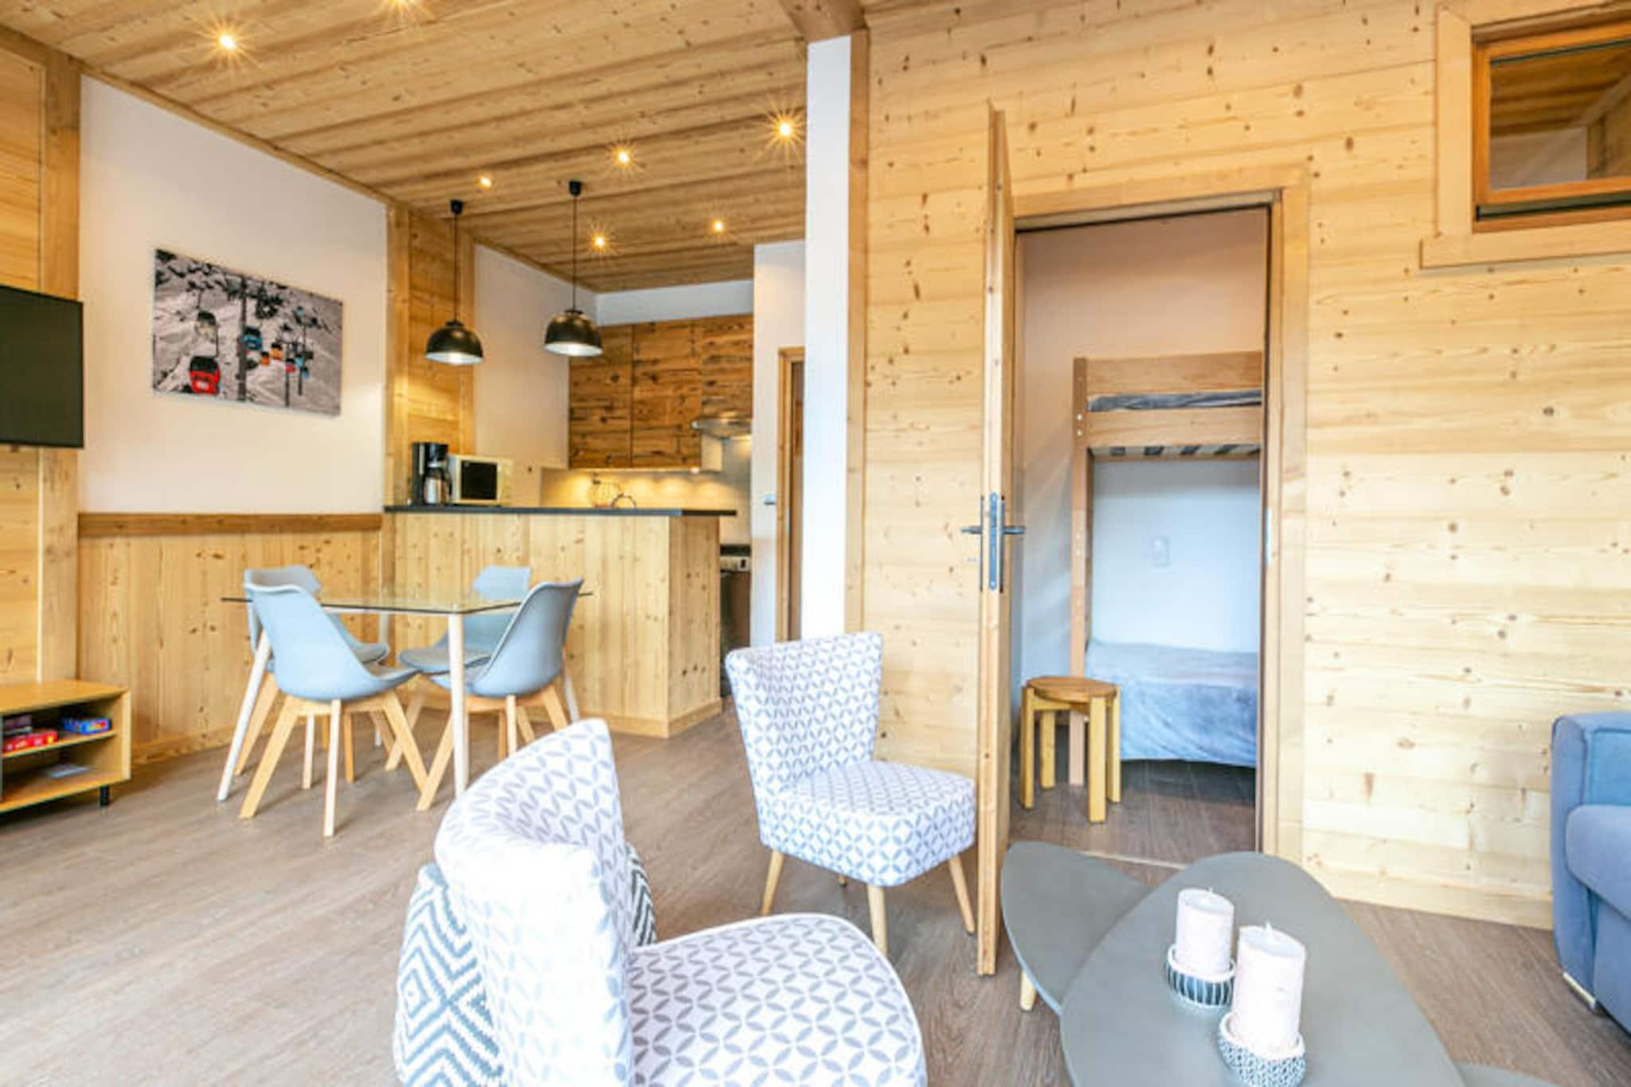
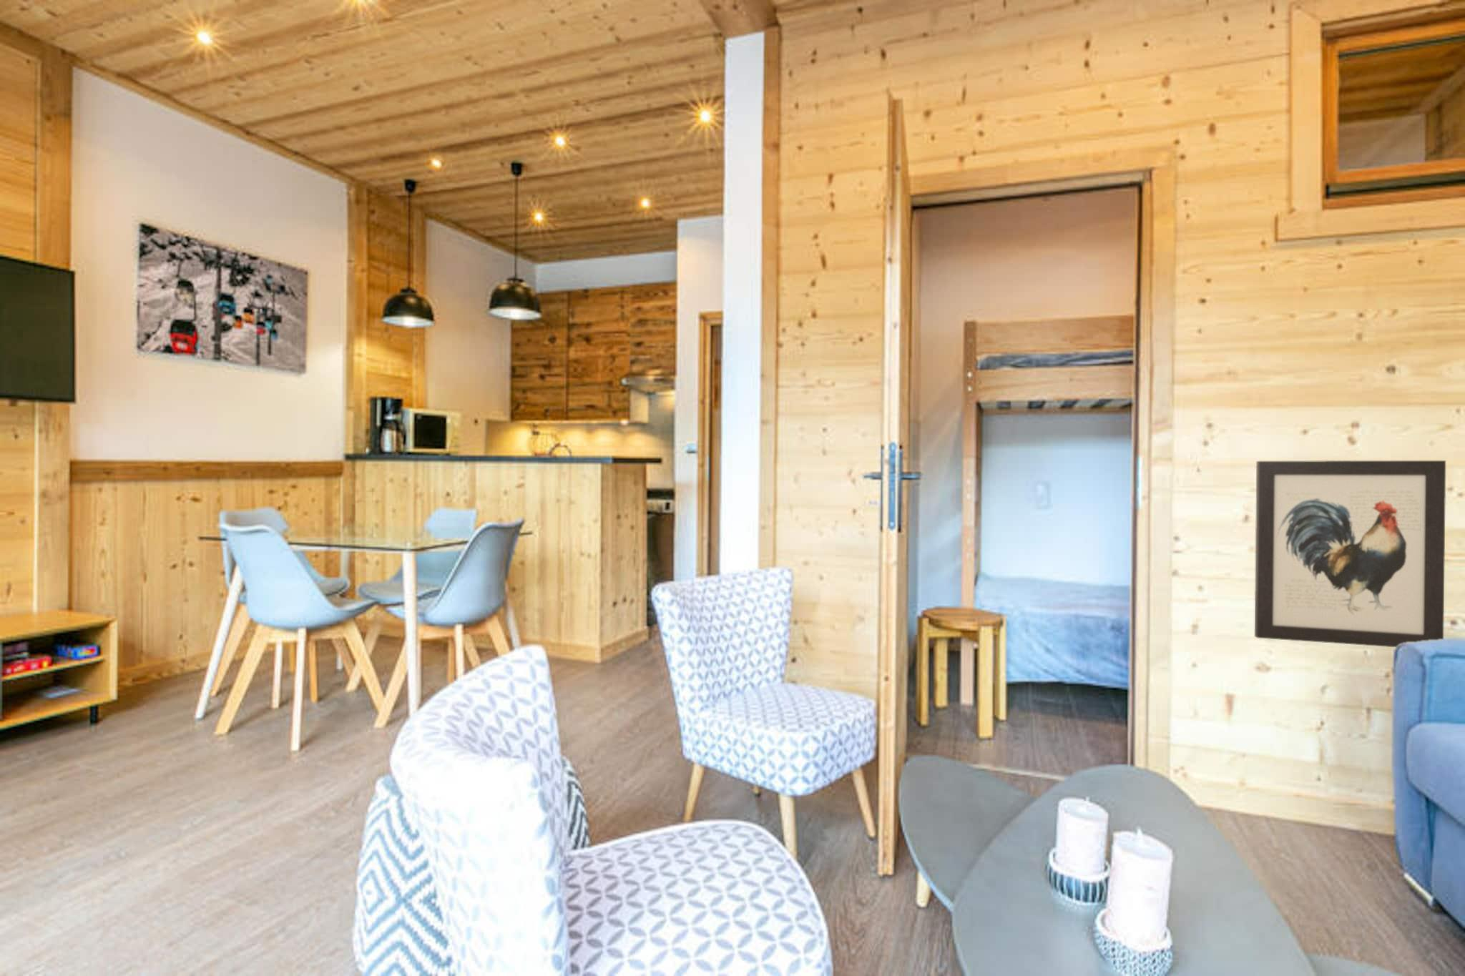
+ wall art [1254,460,1446,648]
